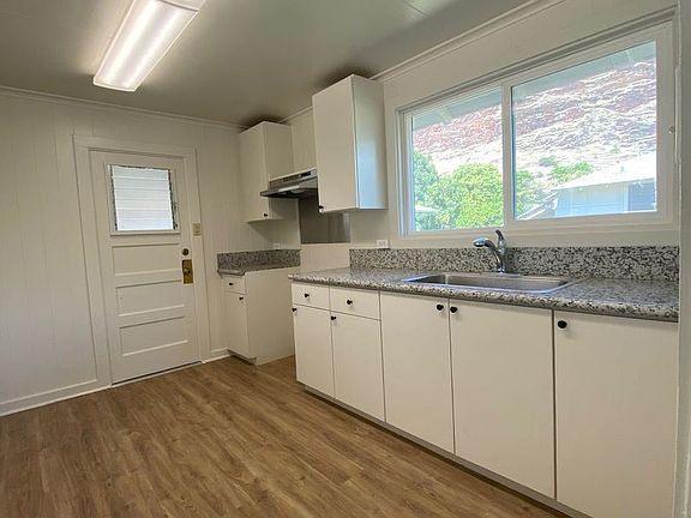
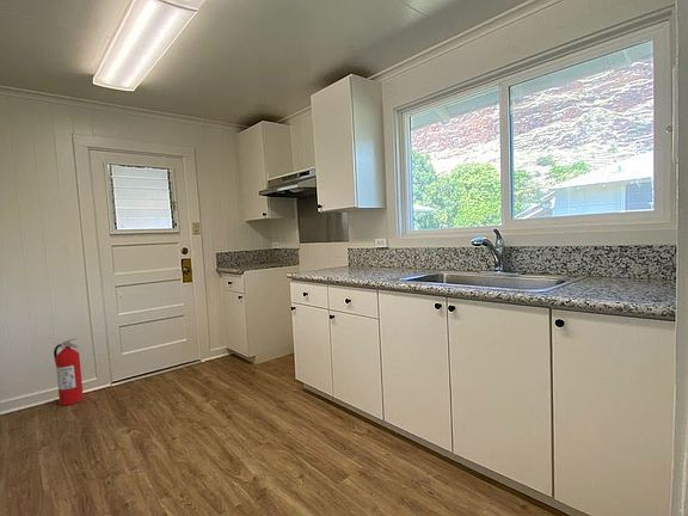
+ fire extinguisher [53,337,85,406]
